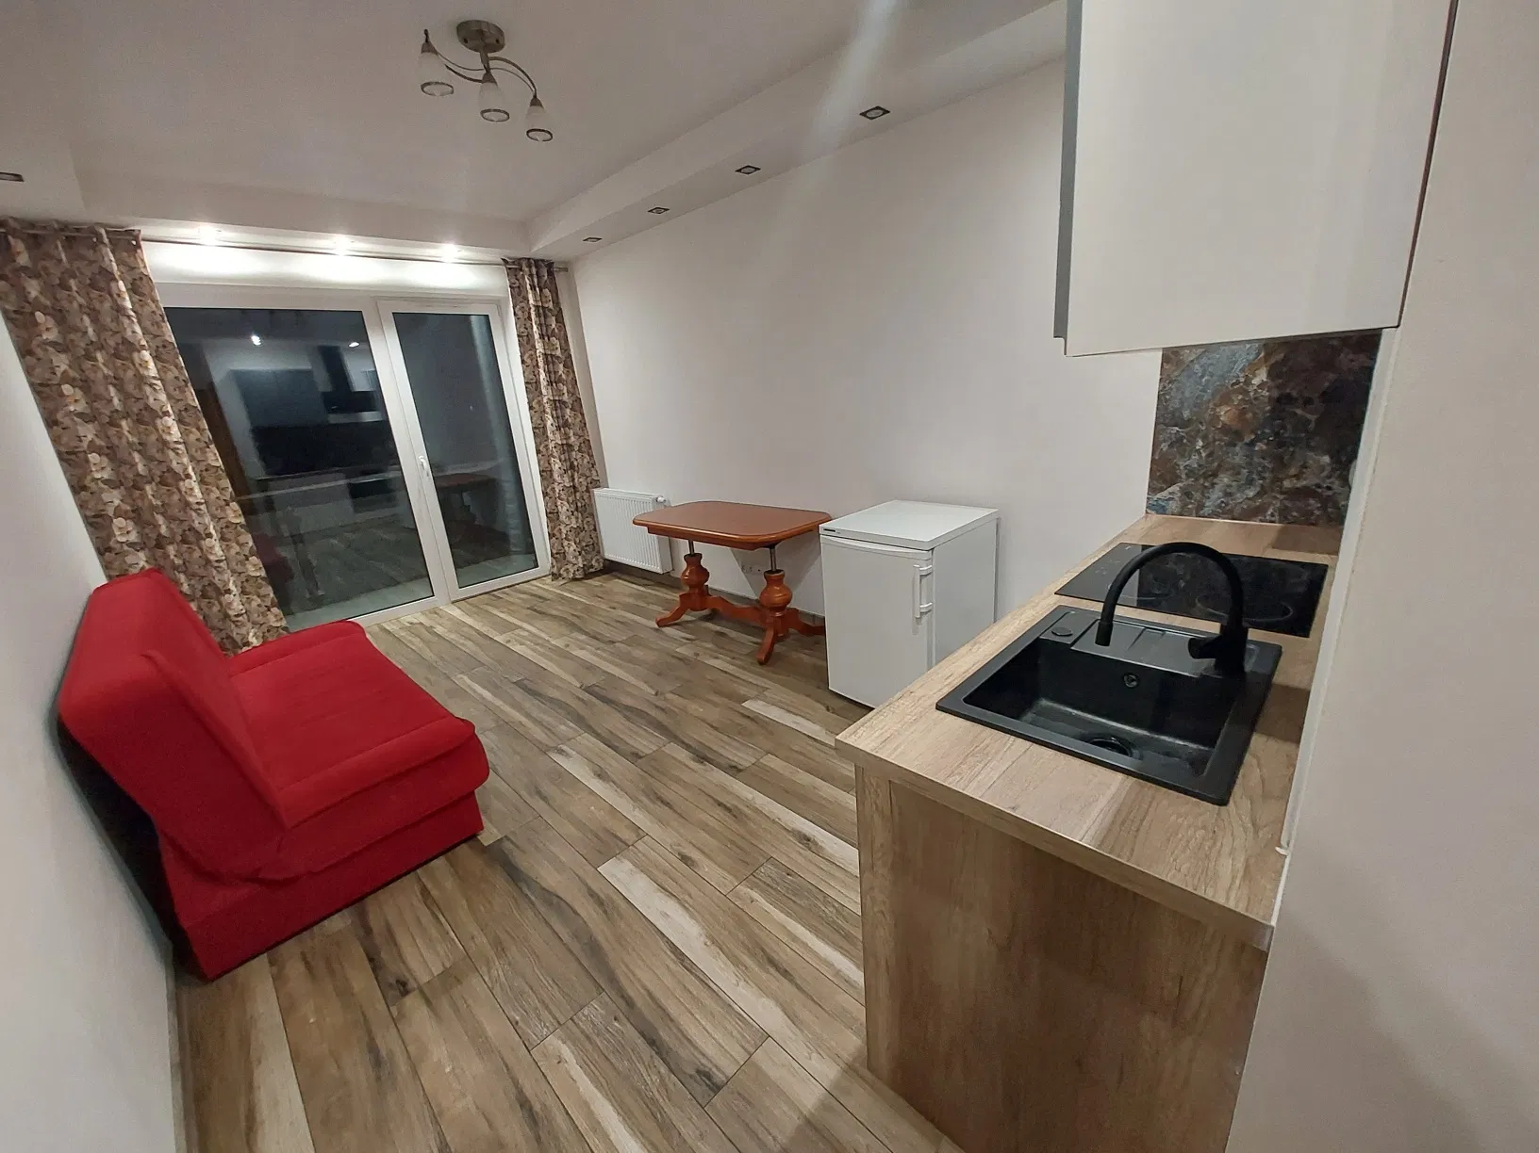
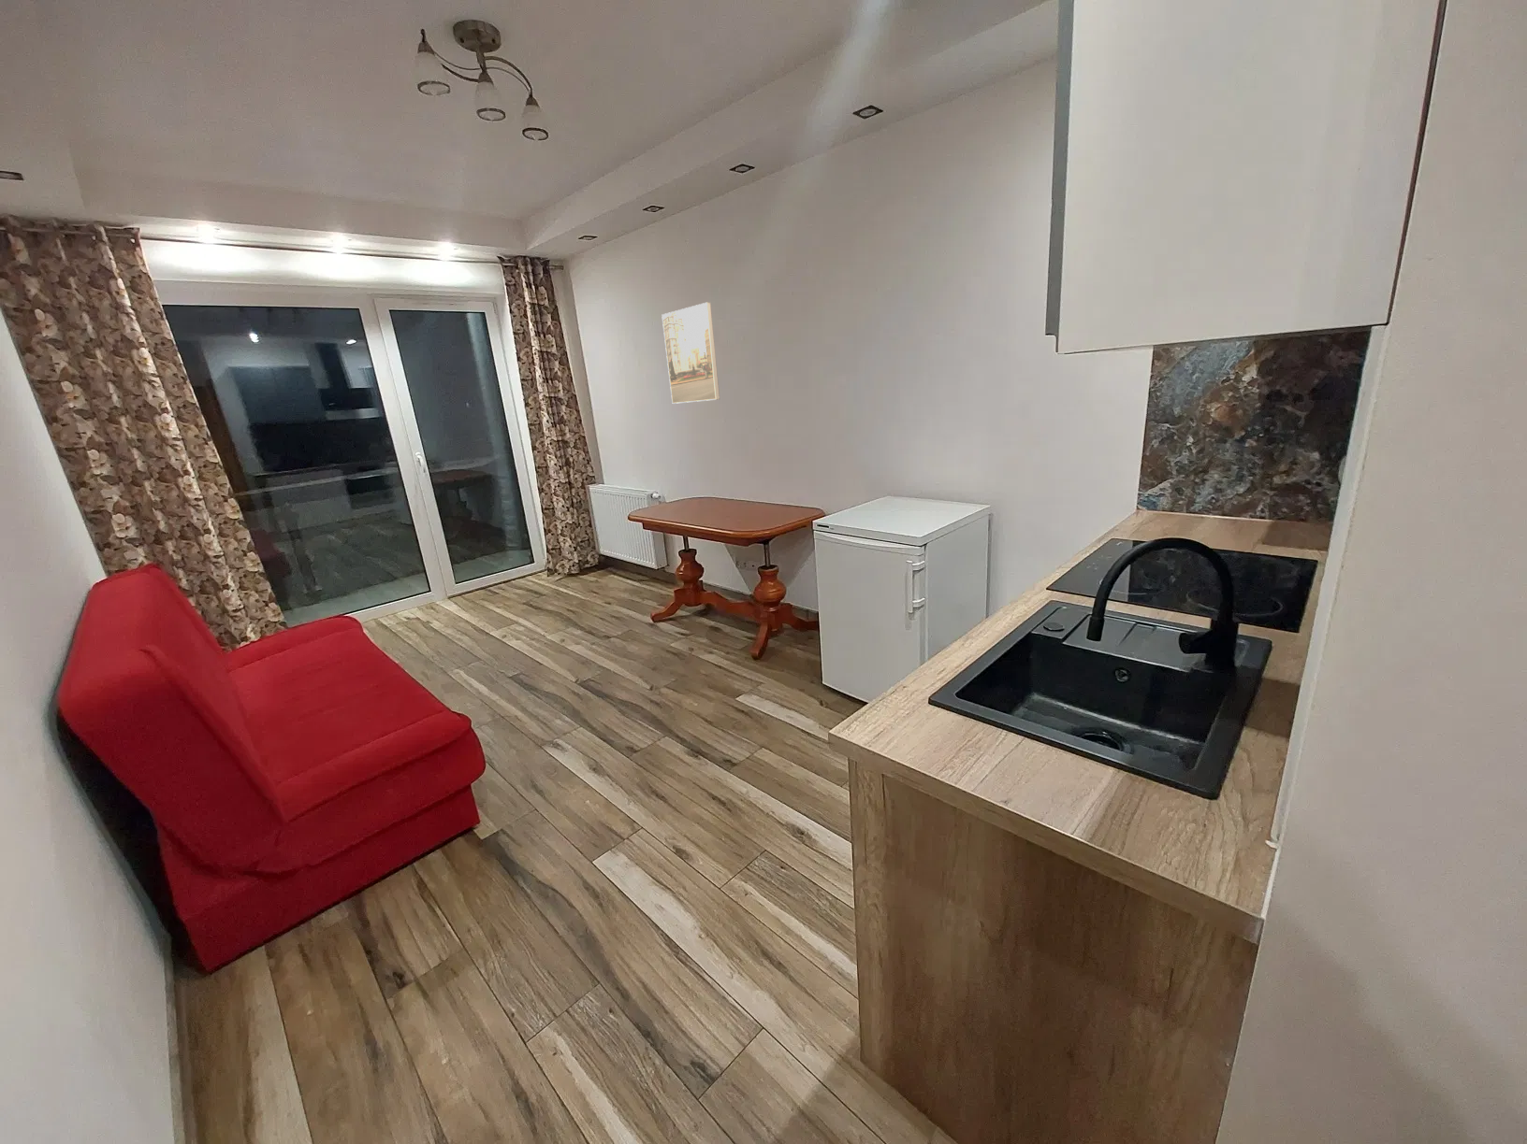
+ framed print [660,302,720,405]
